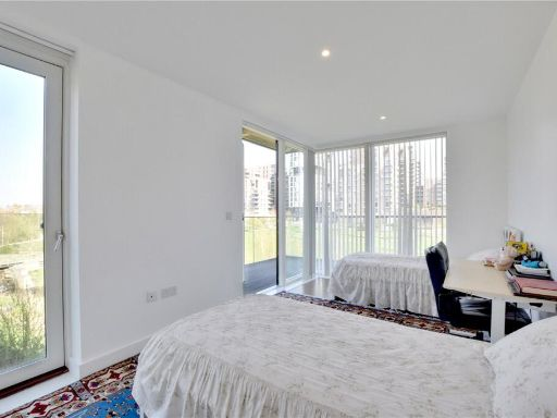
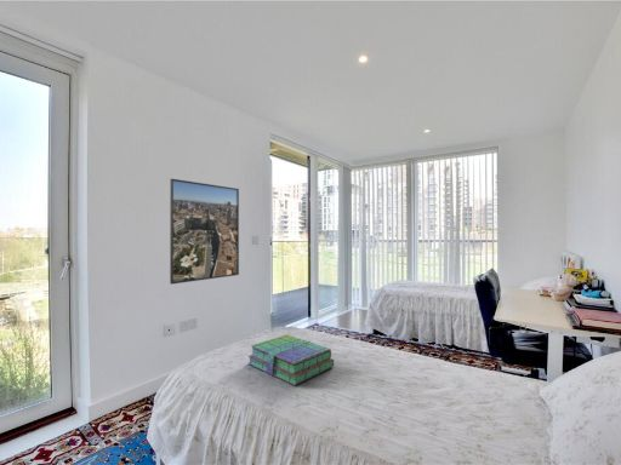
+ stack of books [247,333,335,386]
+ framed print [169,178,240,285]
